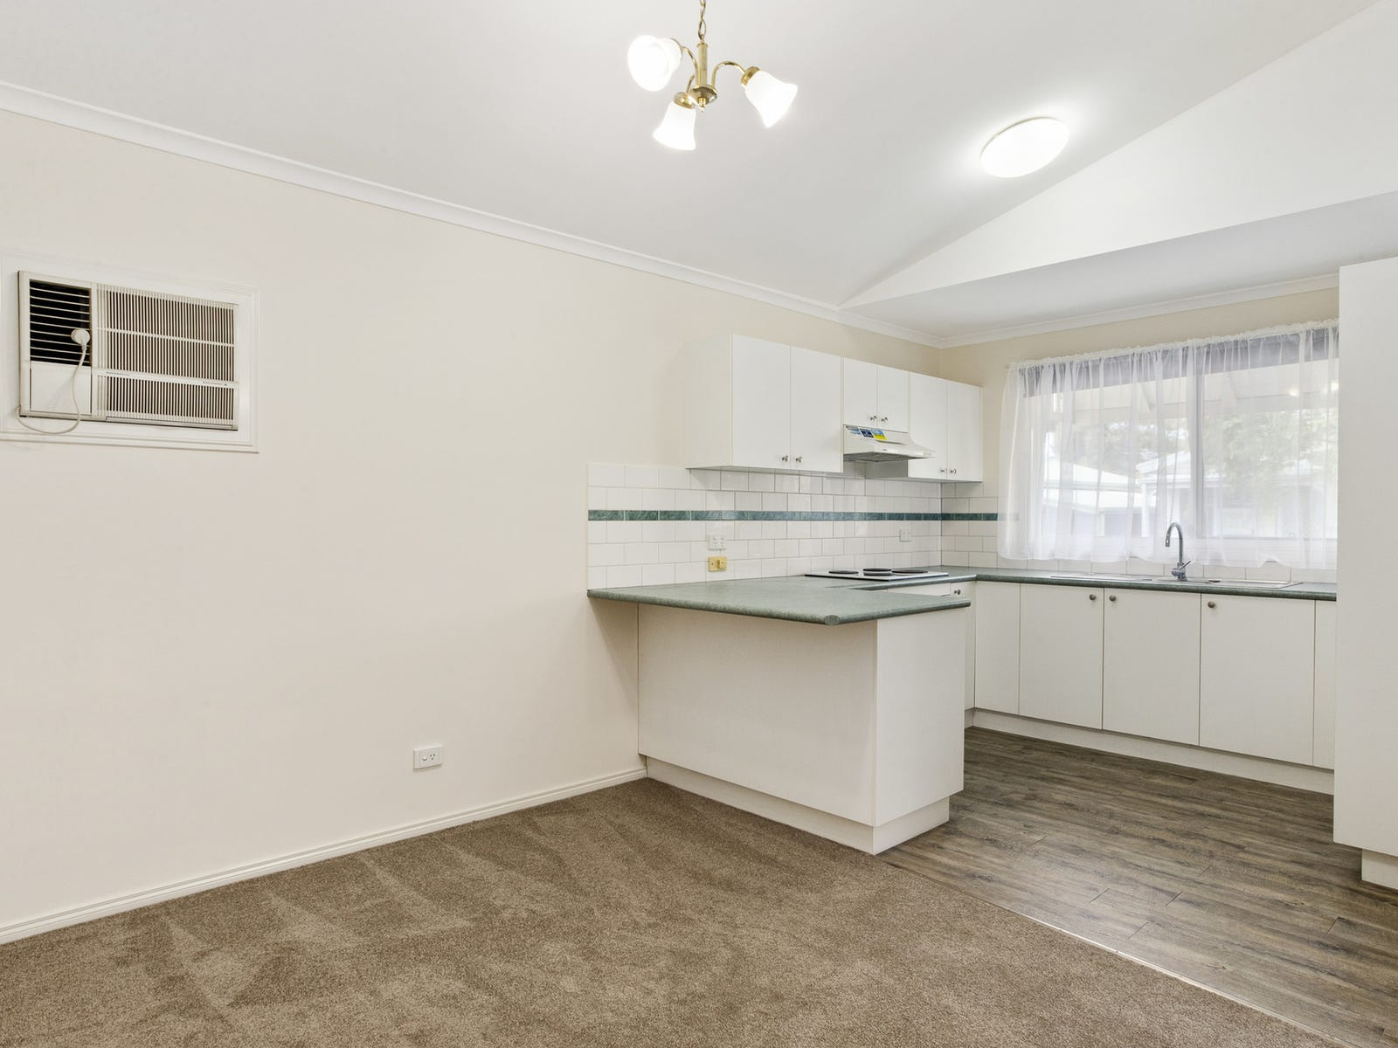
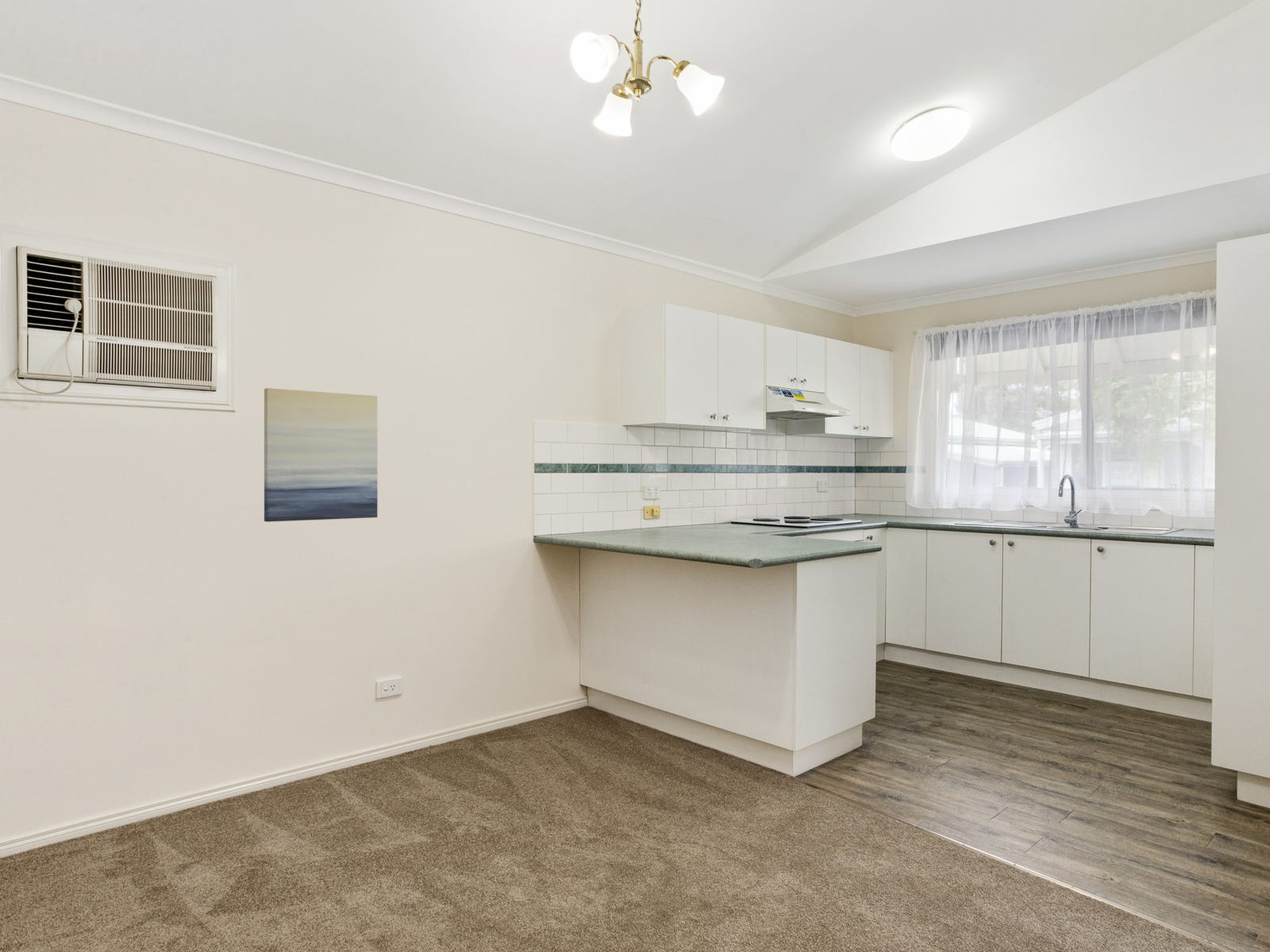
+ wall art [264,387,379,523]
